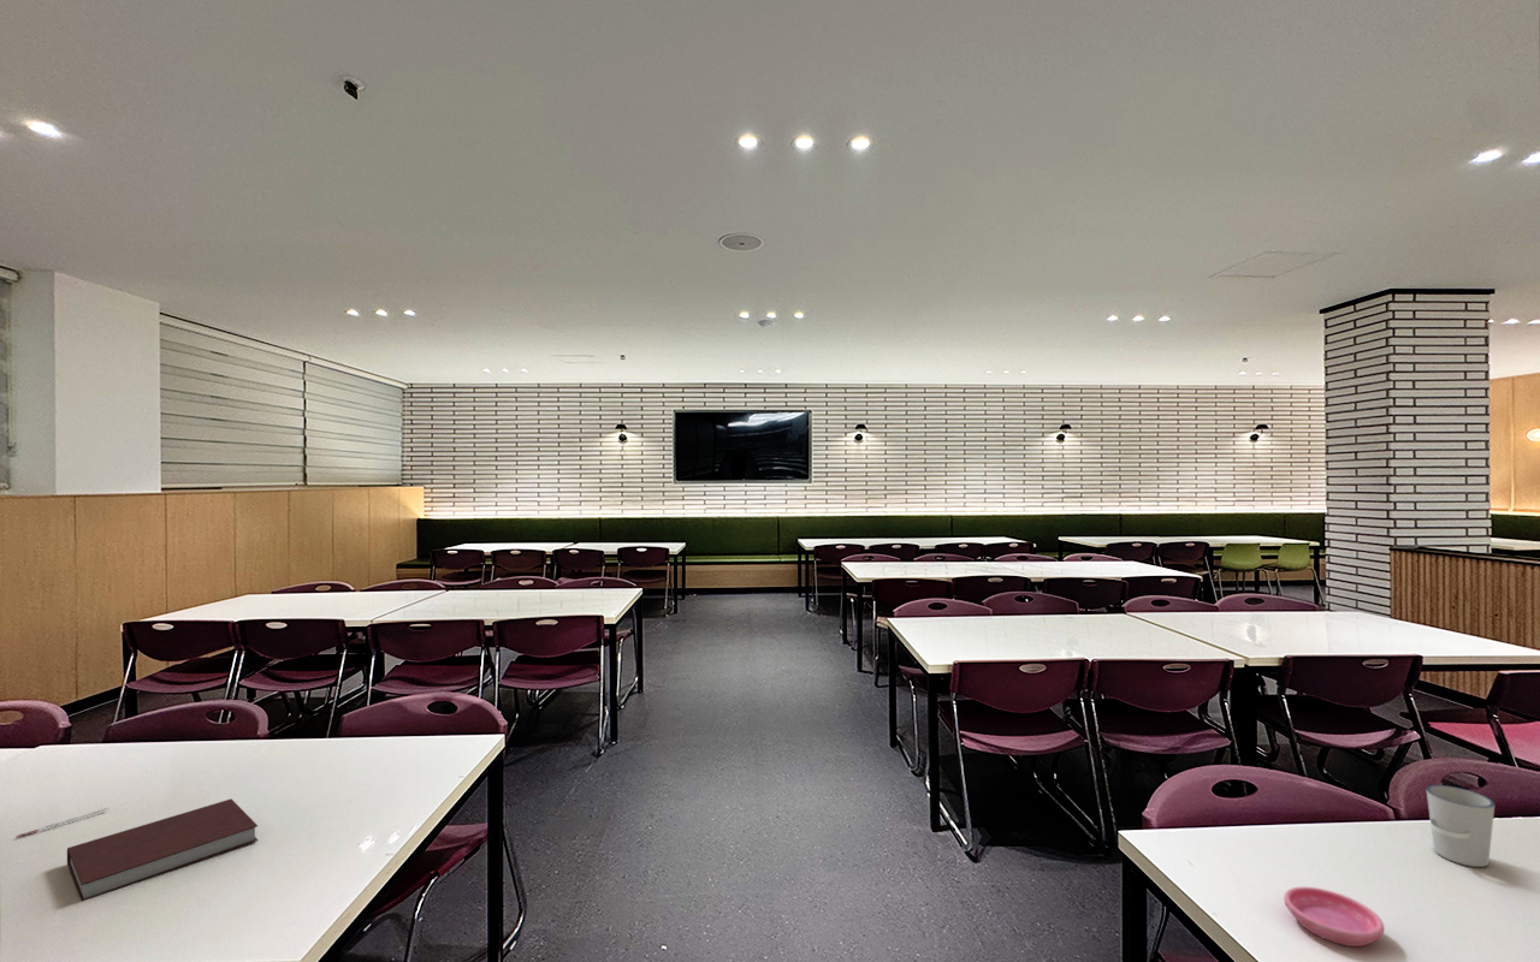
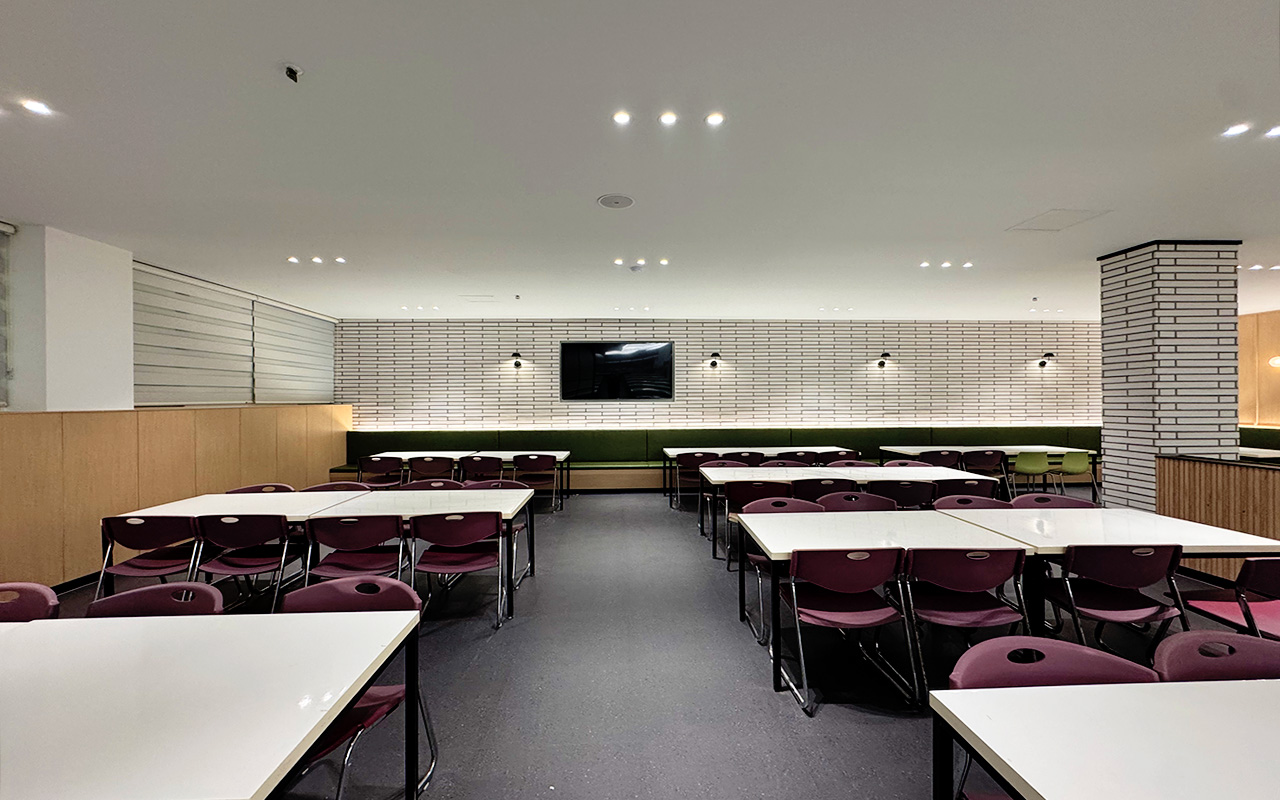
- pen [14,807,111,839]
- notebook [66,797,259,902]
- saucer [1283,886,1385,948]
- cup [1424,784,1495,868]
